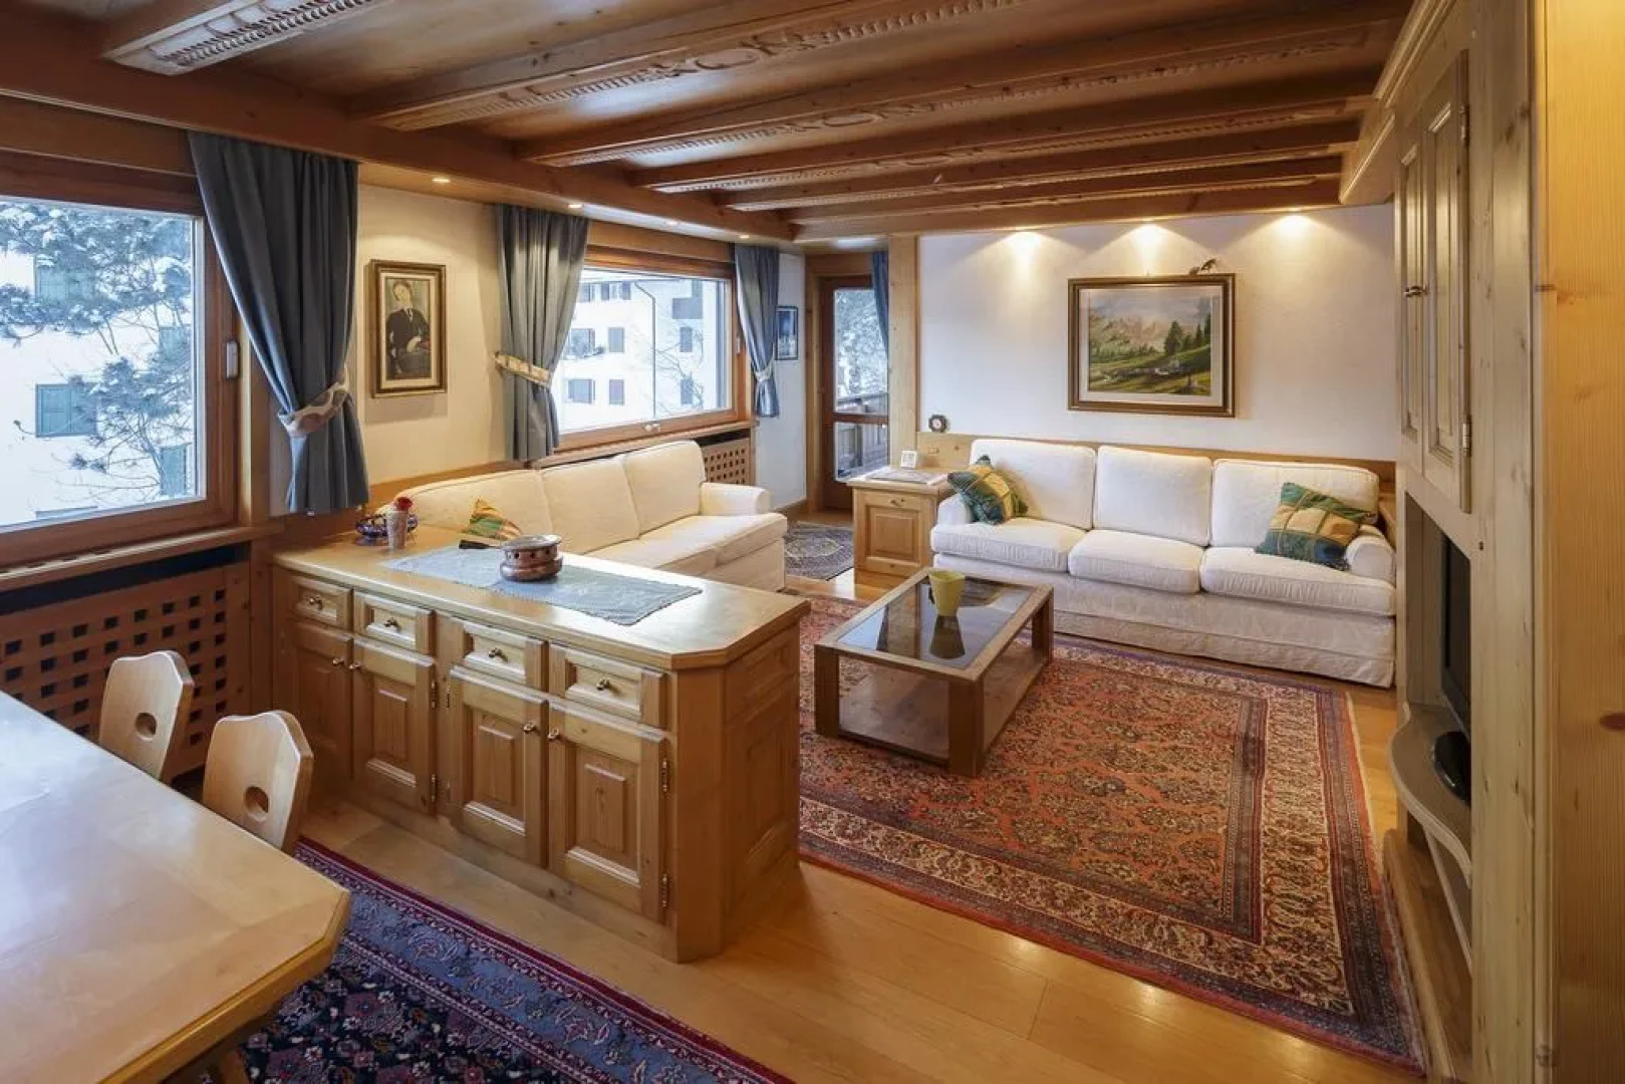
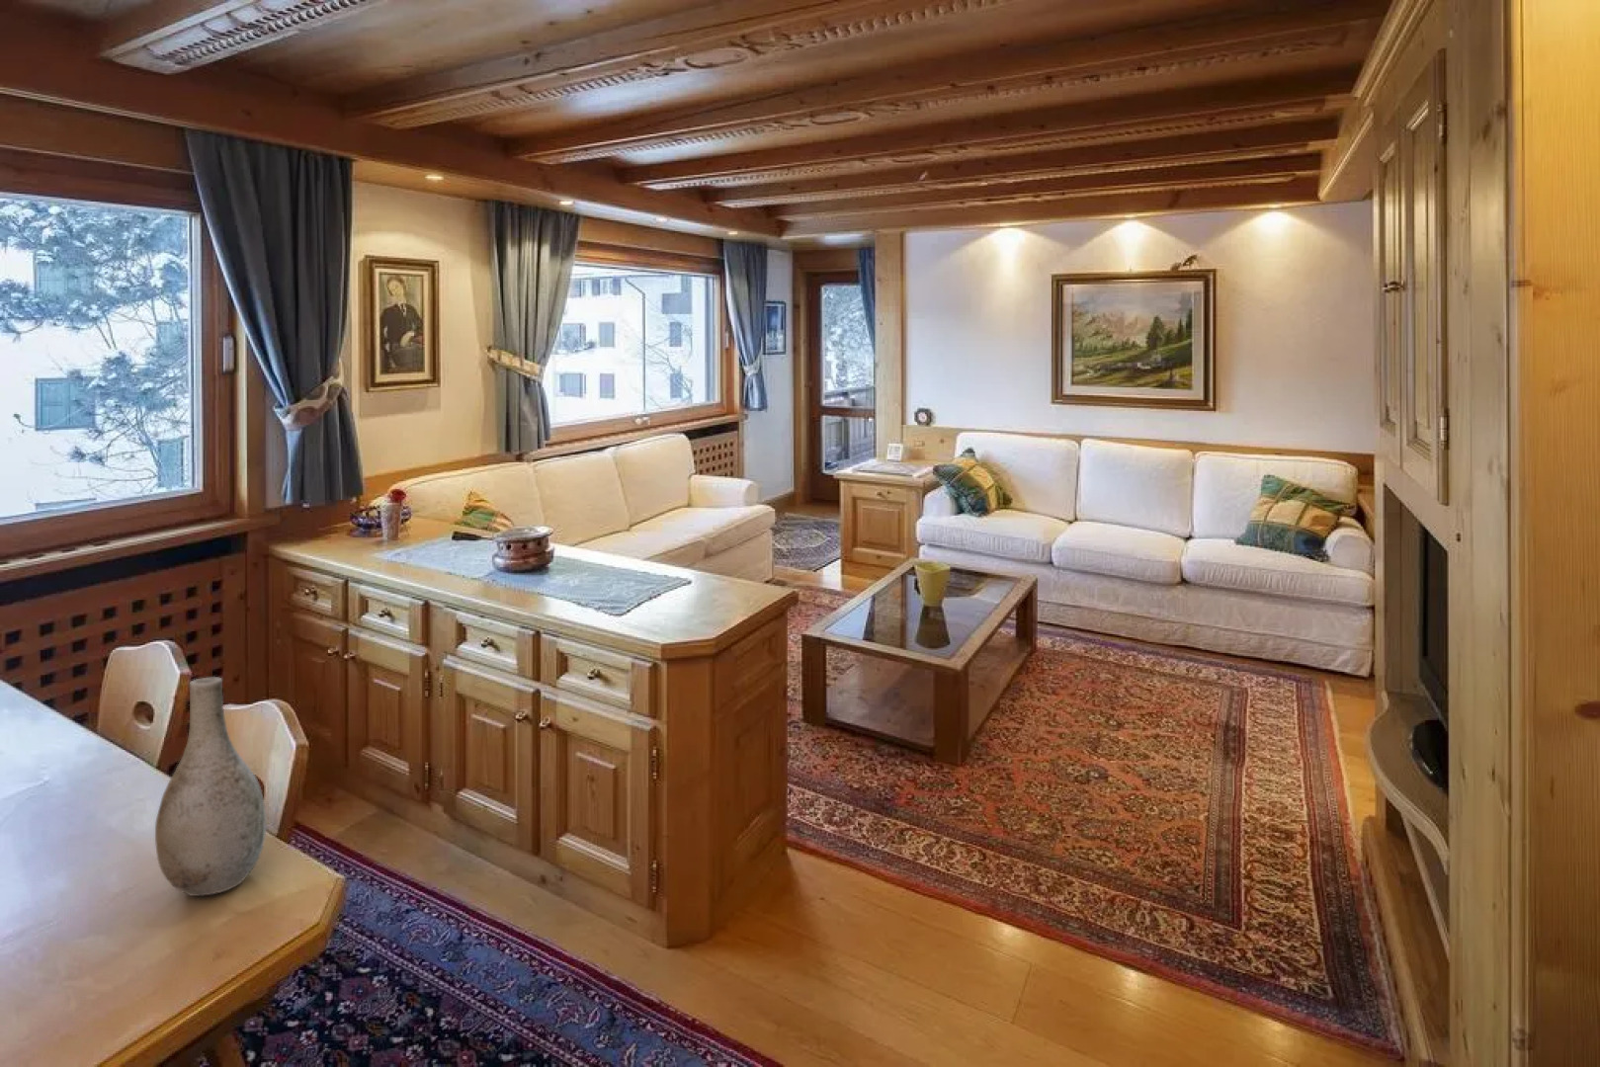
+ vase [154,675,267,897]
